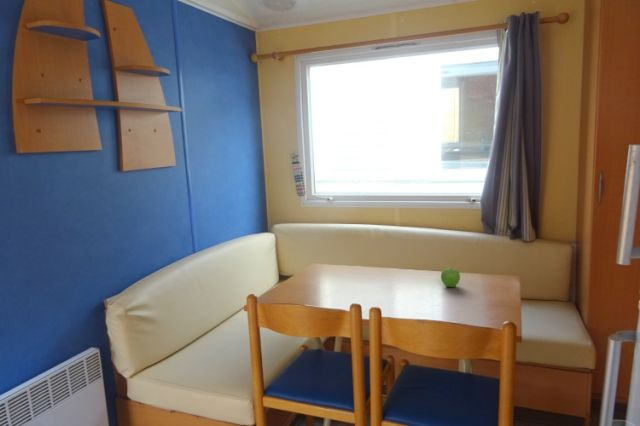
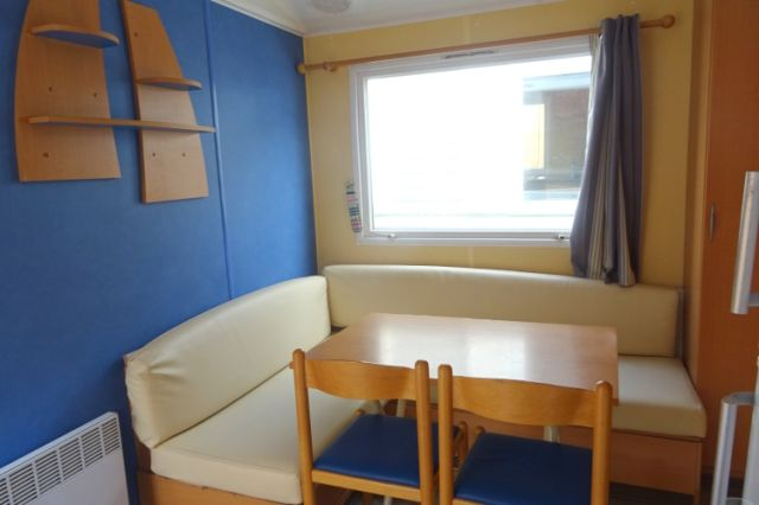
- fruit [440,267,461,288]
